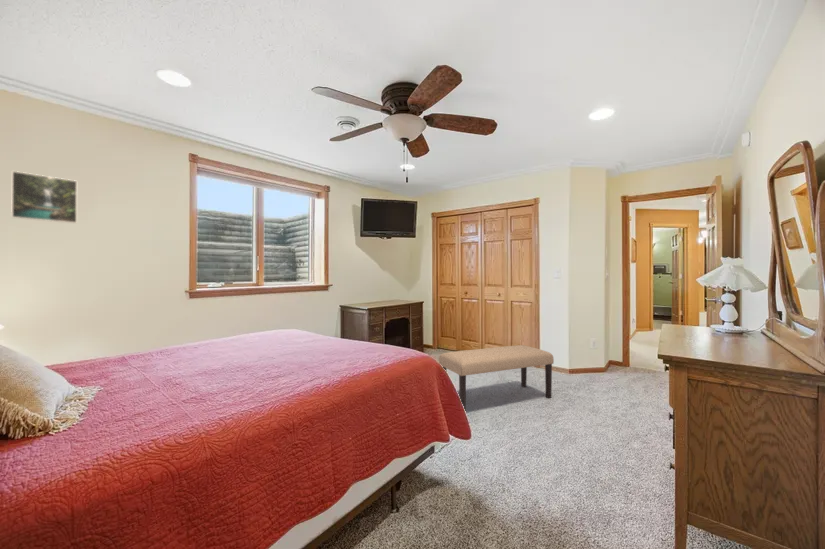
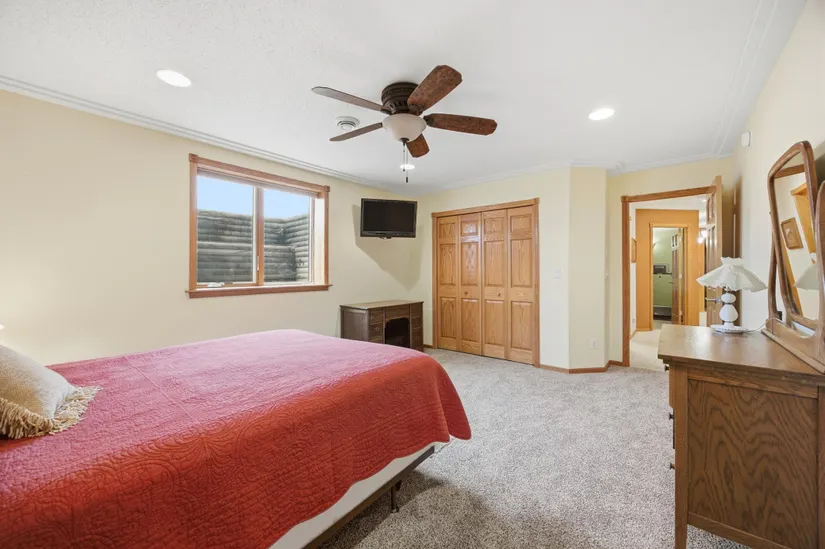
- bench [438,344,555,412]
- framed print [10,170,78,224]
